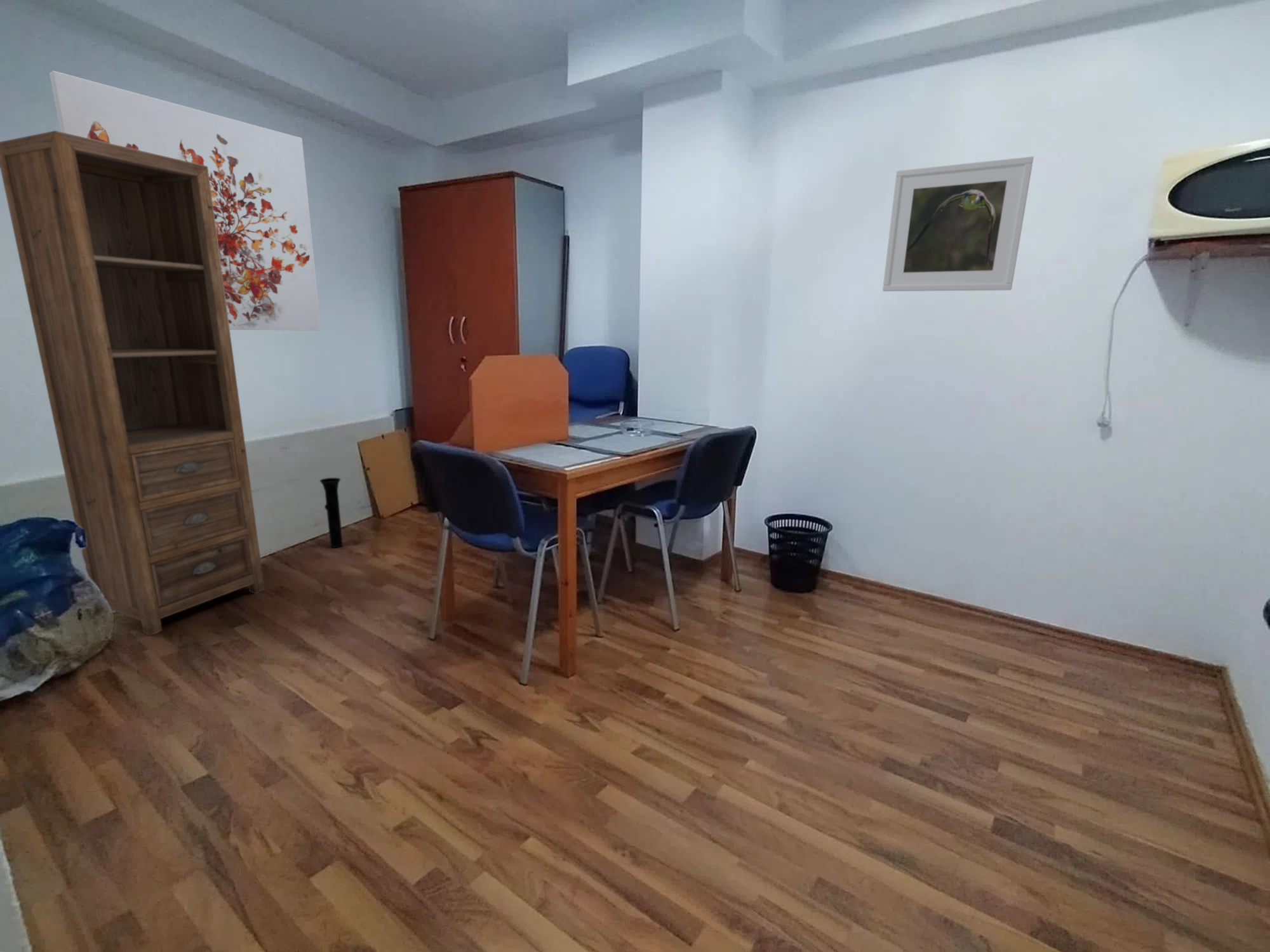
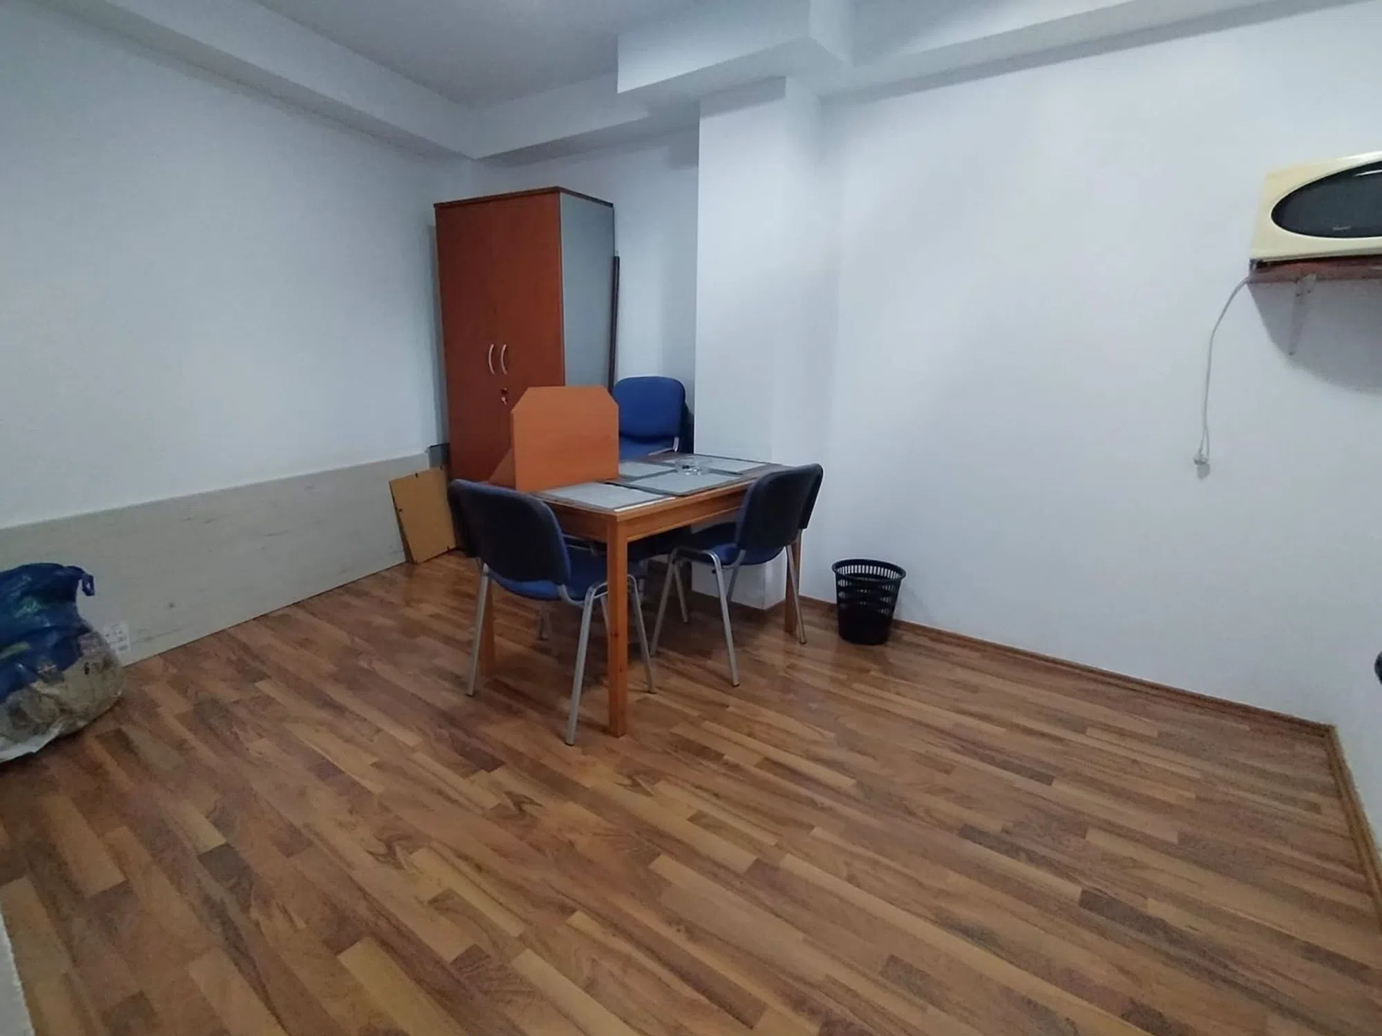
- vase [319,477,344,548]
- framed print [882,156,1034,292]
- shelf [0,130,265,637]
- wall art [49,70,322,331]
